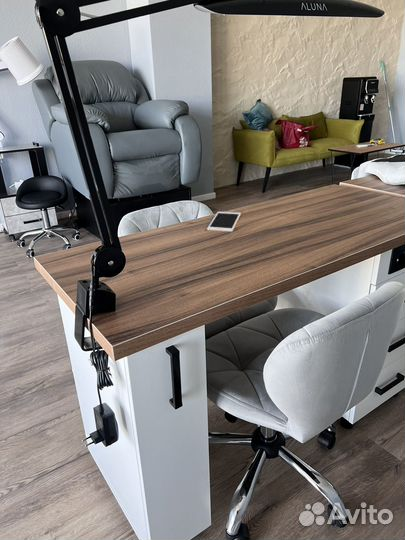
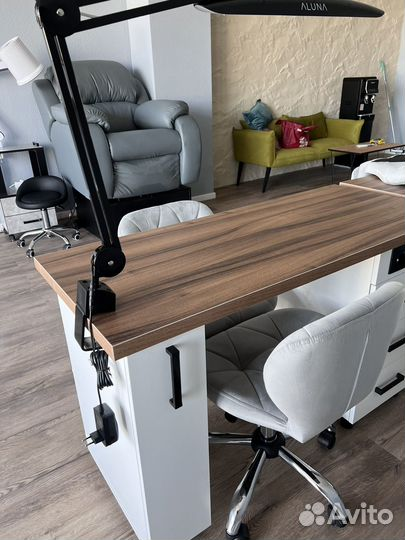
- cell phone [206,211,242,233]
